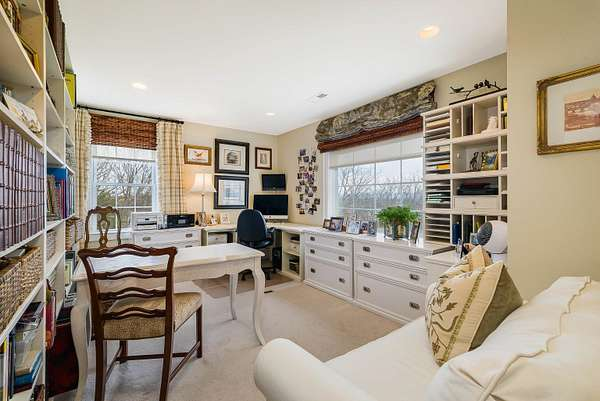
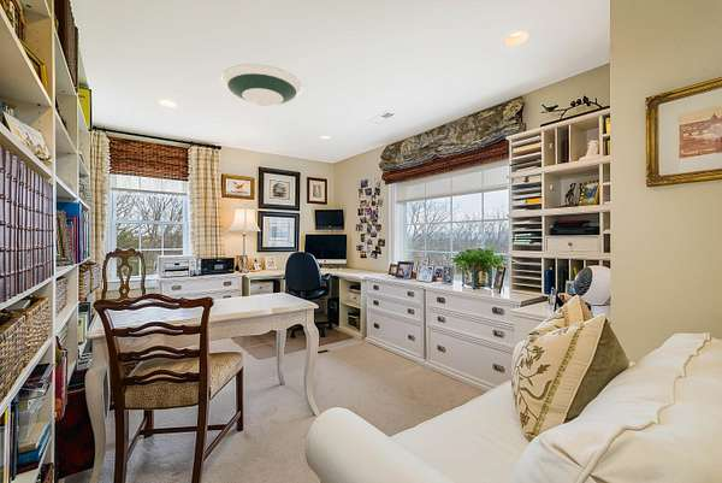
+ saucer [220,63,303,107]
